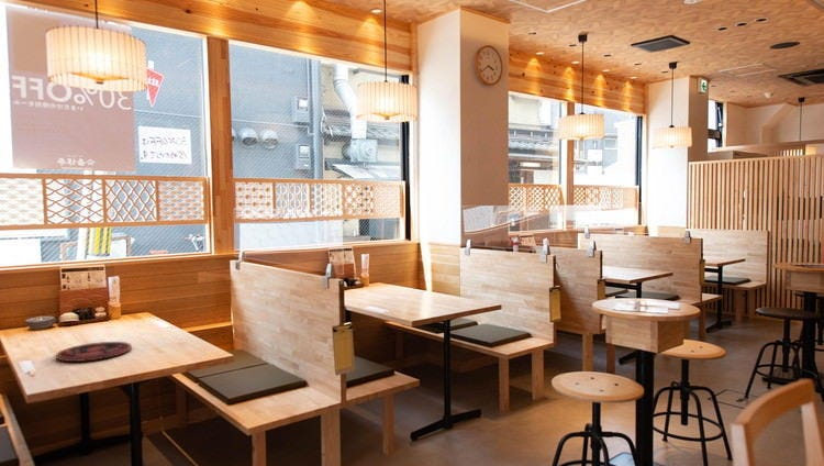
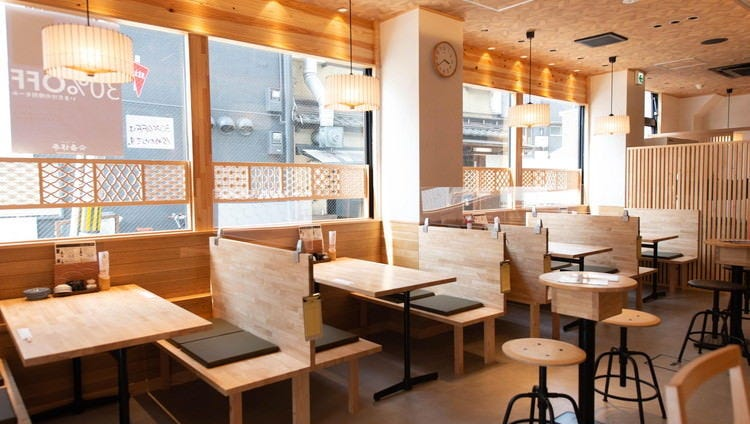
- plate [55,341,133,363]
